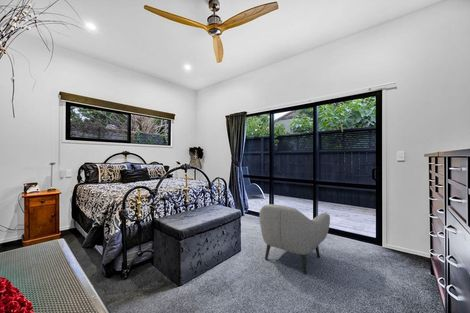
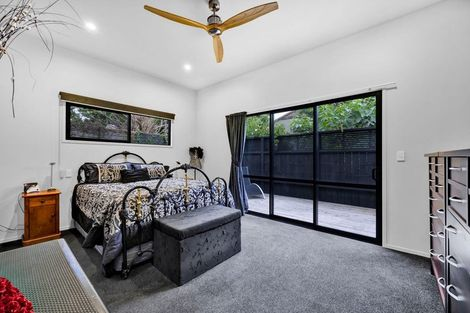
- armchair [258,203,331,275]
